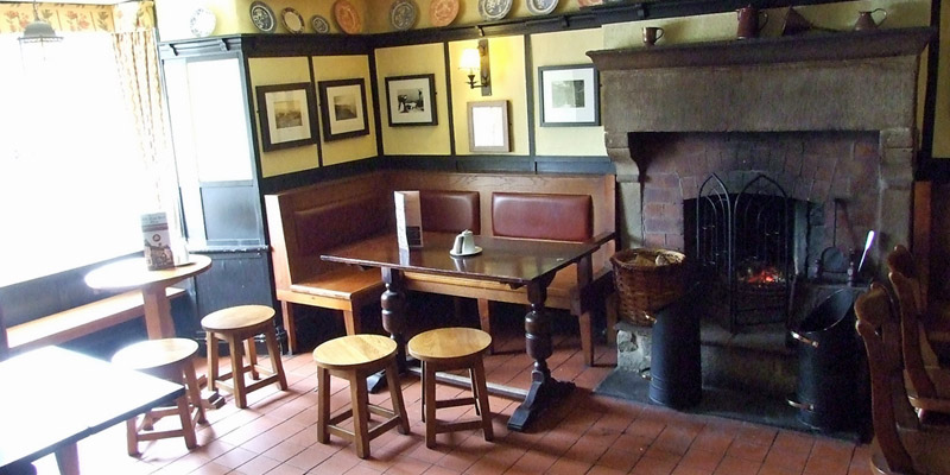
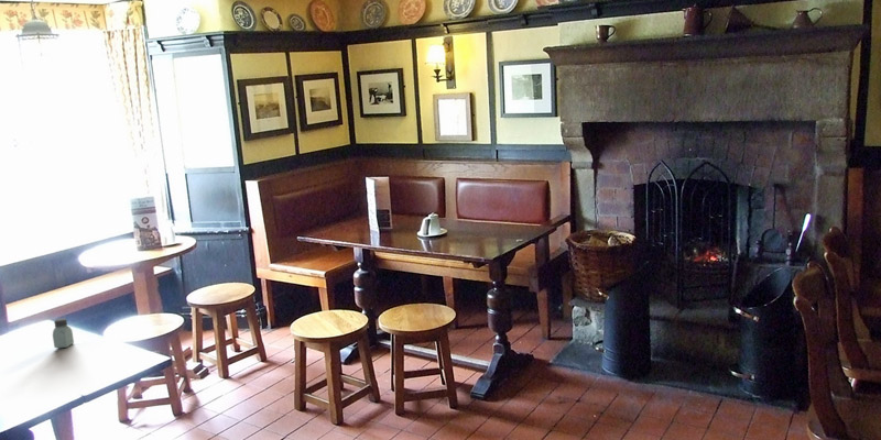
+ saltshaker [52,318,75,349]
